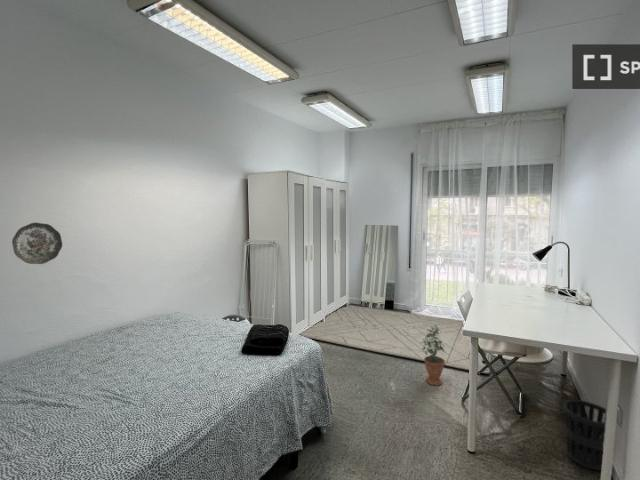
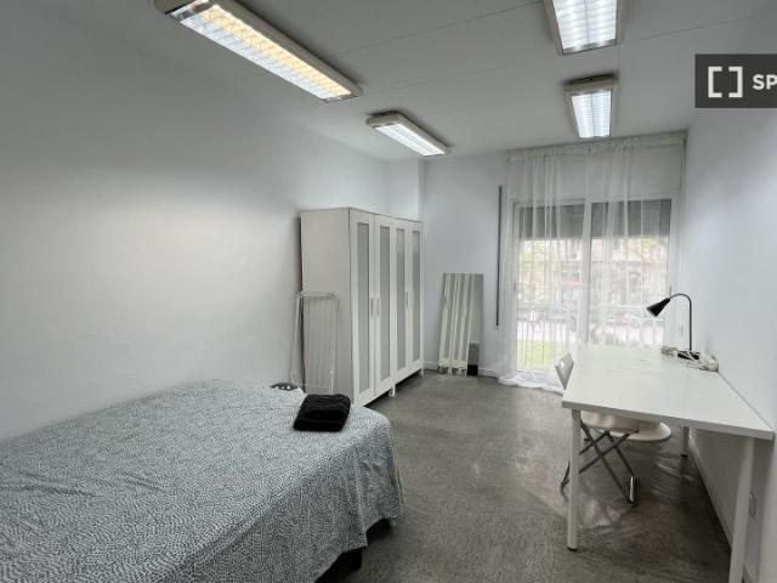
- wastebasket [562,399,607,472]
- rug [299,304,492,374]
- potted plant [420,325,445,387]
- decorative plate [11,222,63,265]
